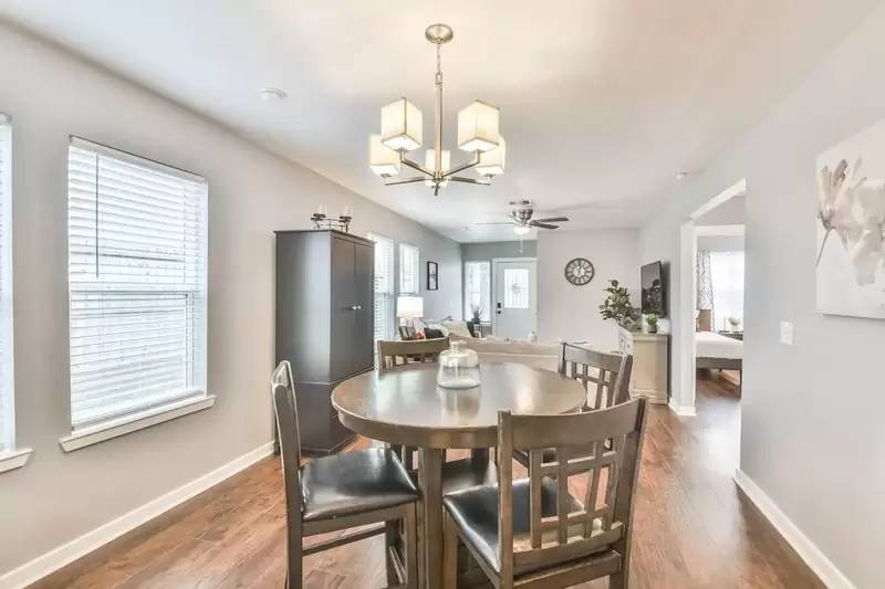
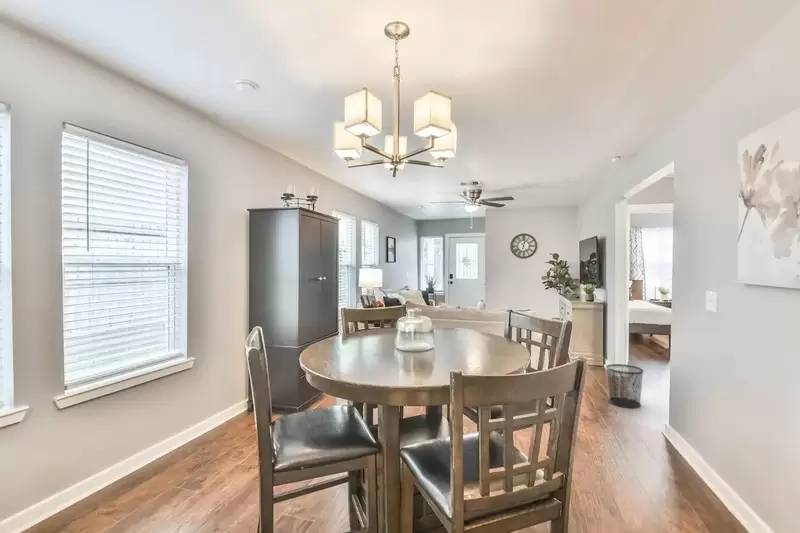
+ waste bin [605,363,645,409]
